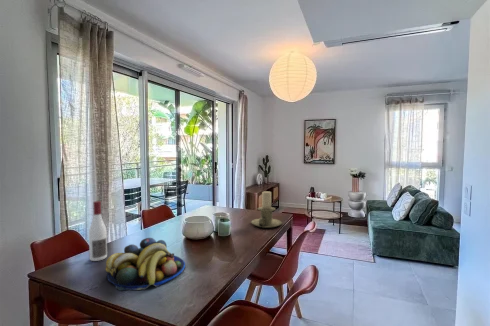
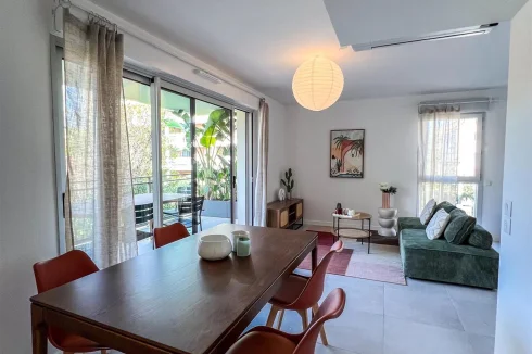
- alcohol [88,200,108,262]
- fruit bowl [105,237,186,292]
- candle holder [250,191,283,229]
